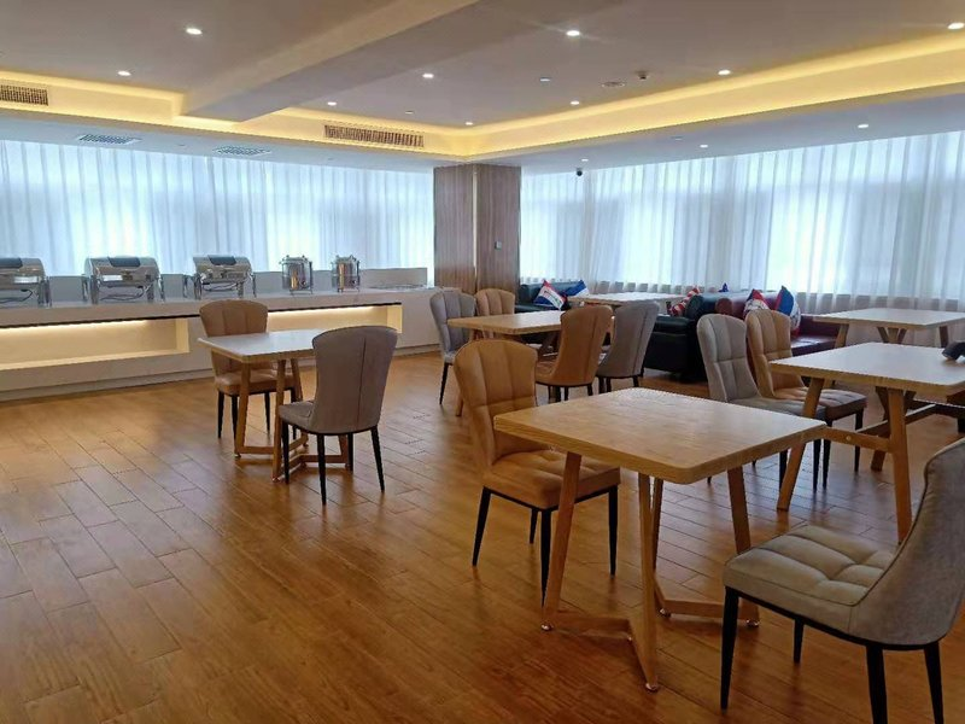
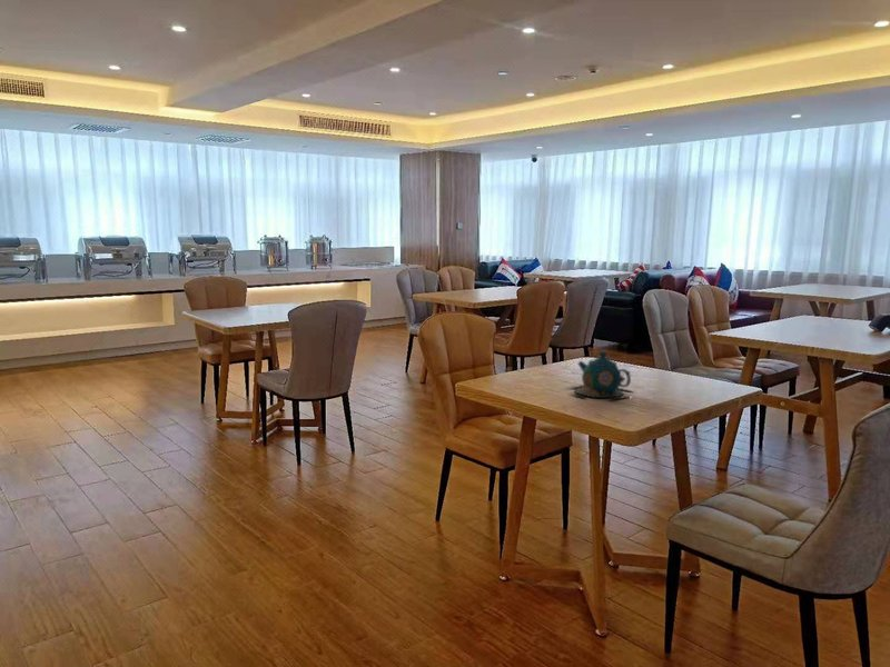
+ teapot [564,350,635,401]
